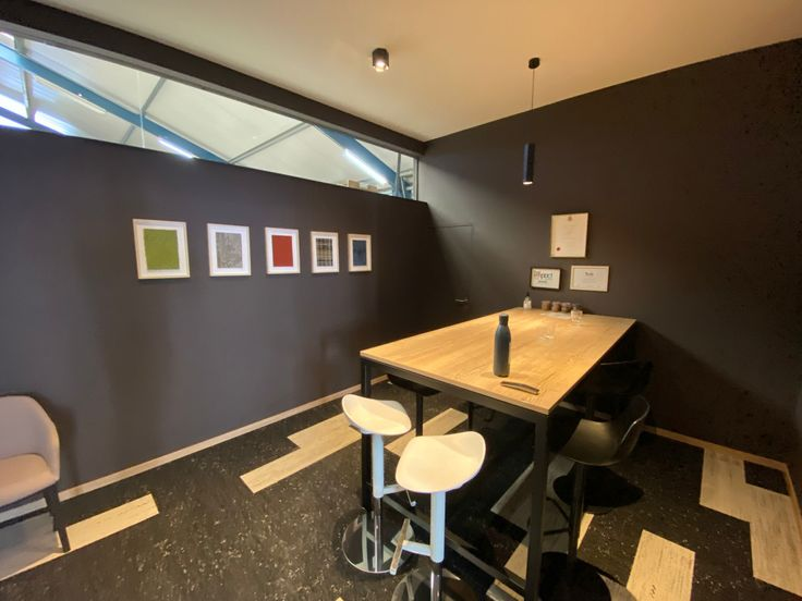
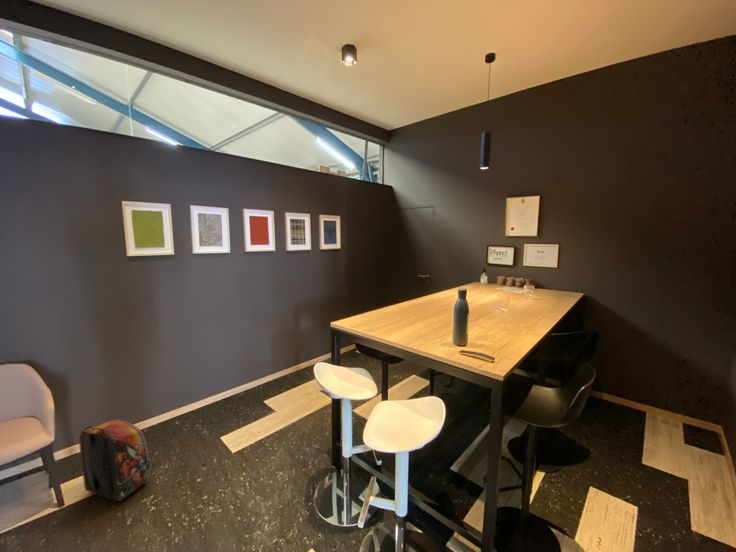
+ backpack [78,418,152,502]
